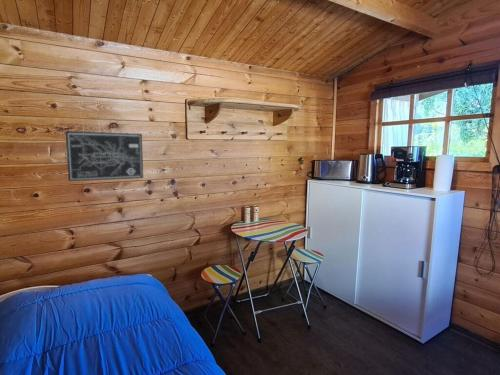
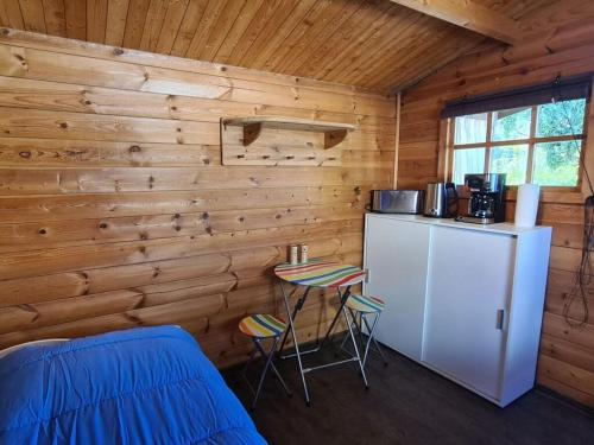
- wall art [65,130,144,182]
